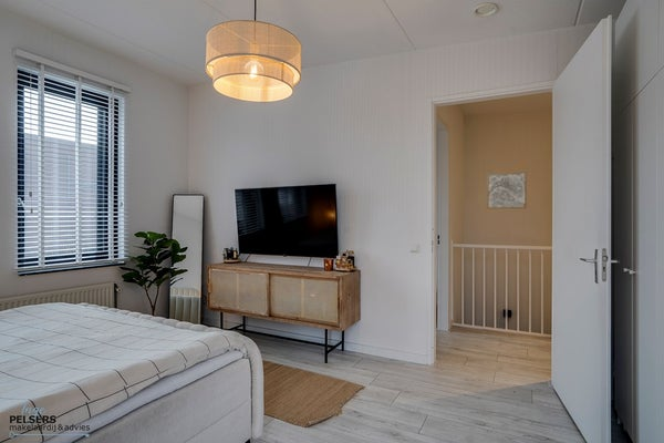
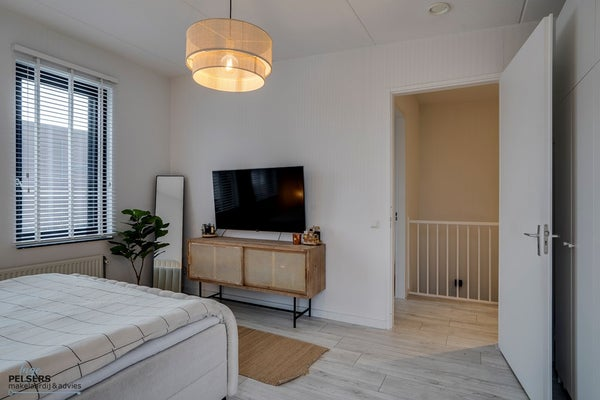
- wall art [486,171,528,210]
